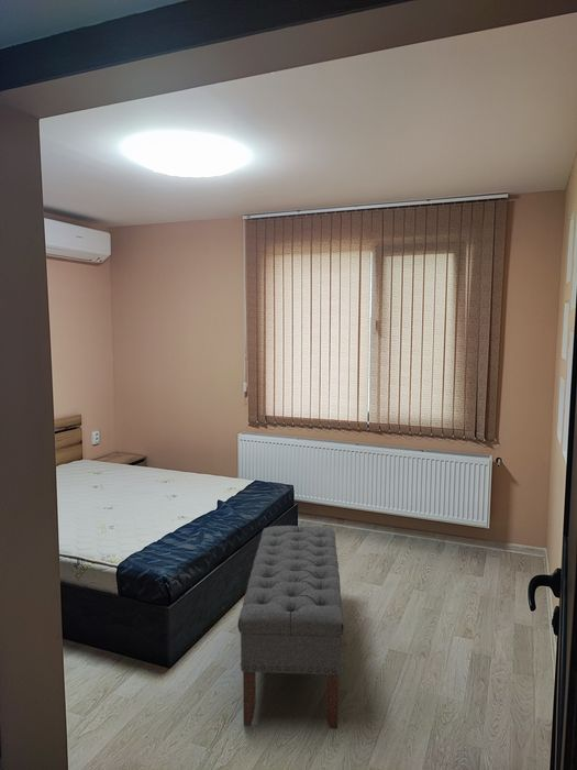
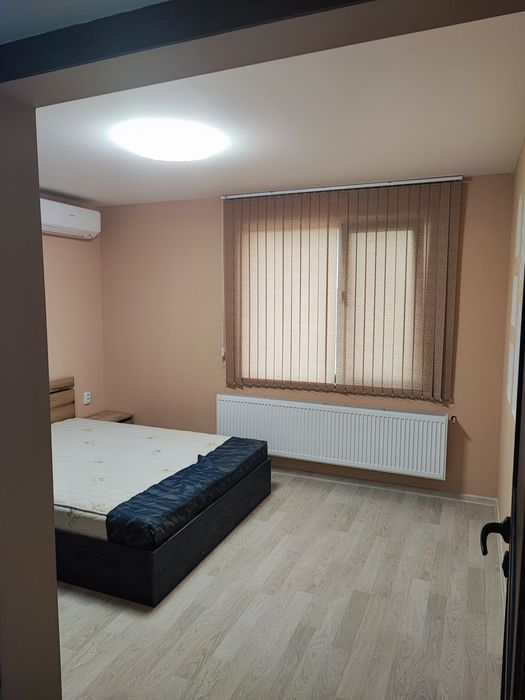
- bench [237,525,345,730]
